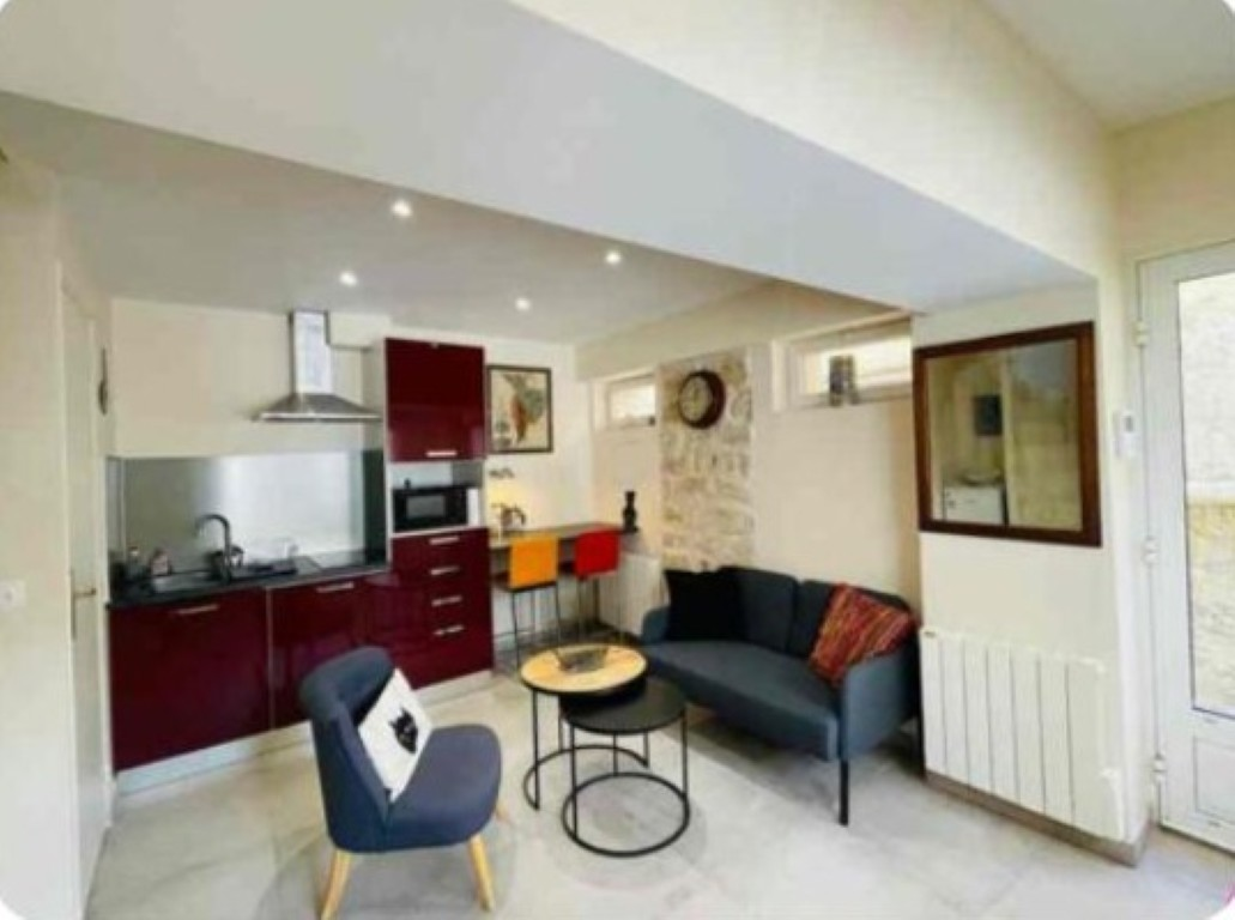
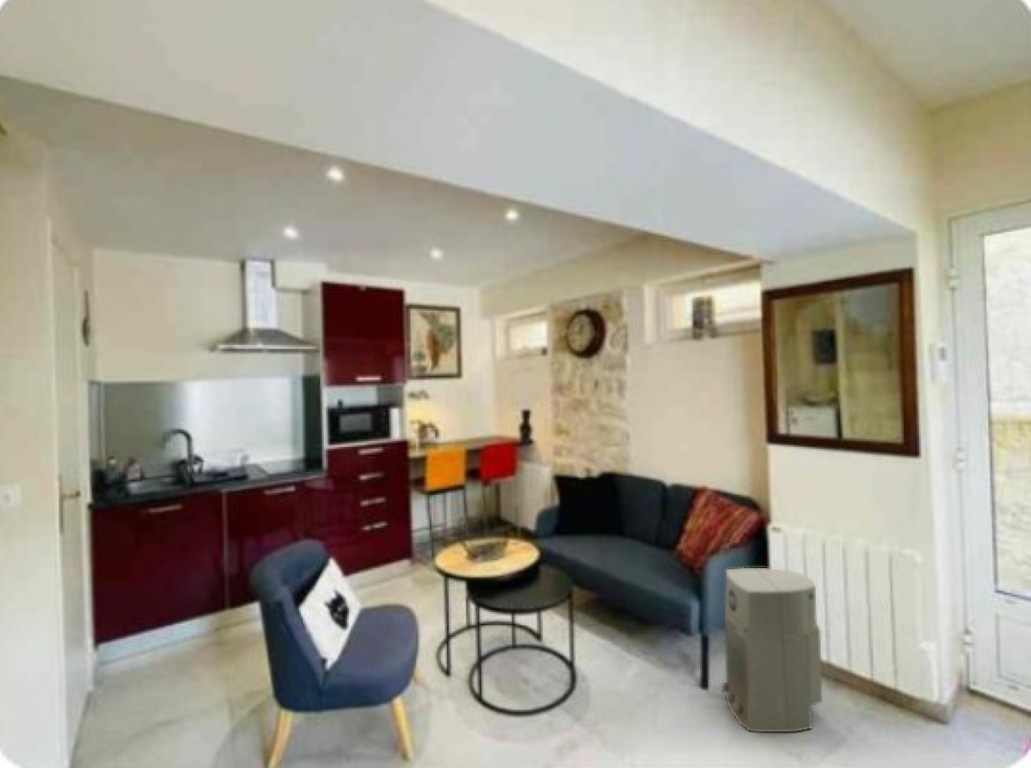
+ air purifier [720,567,823,733]
